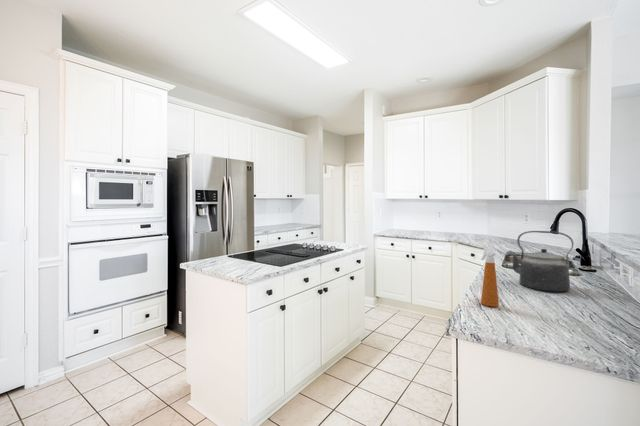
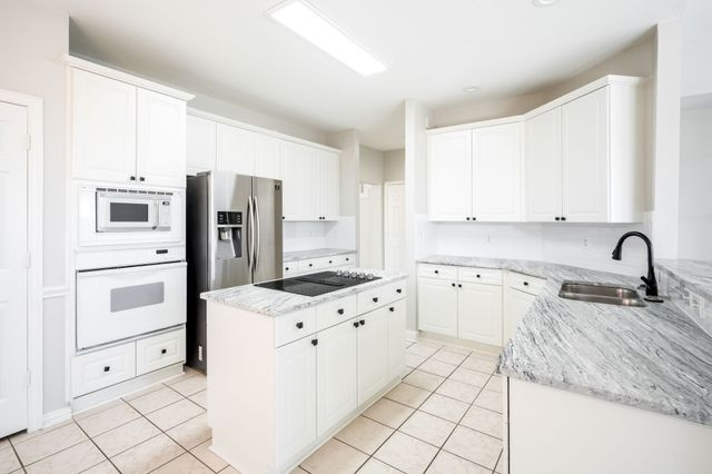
- spray bottle [480,244,500,308]
- kettle [508,230,574,293]
